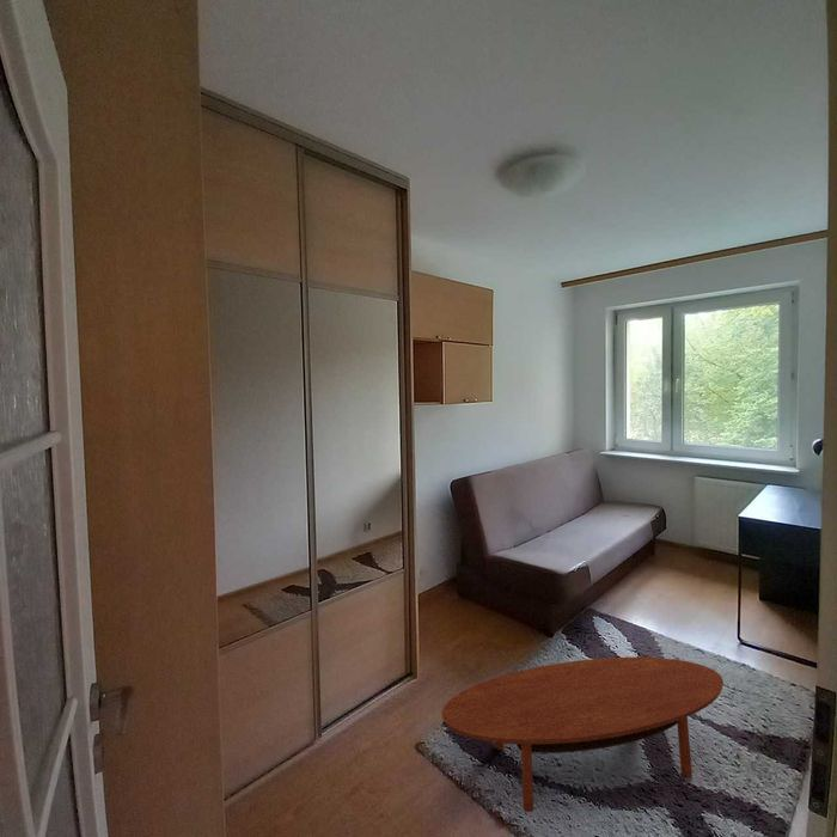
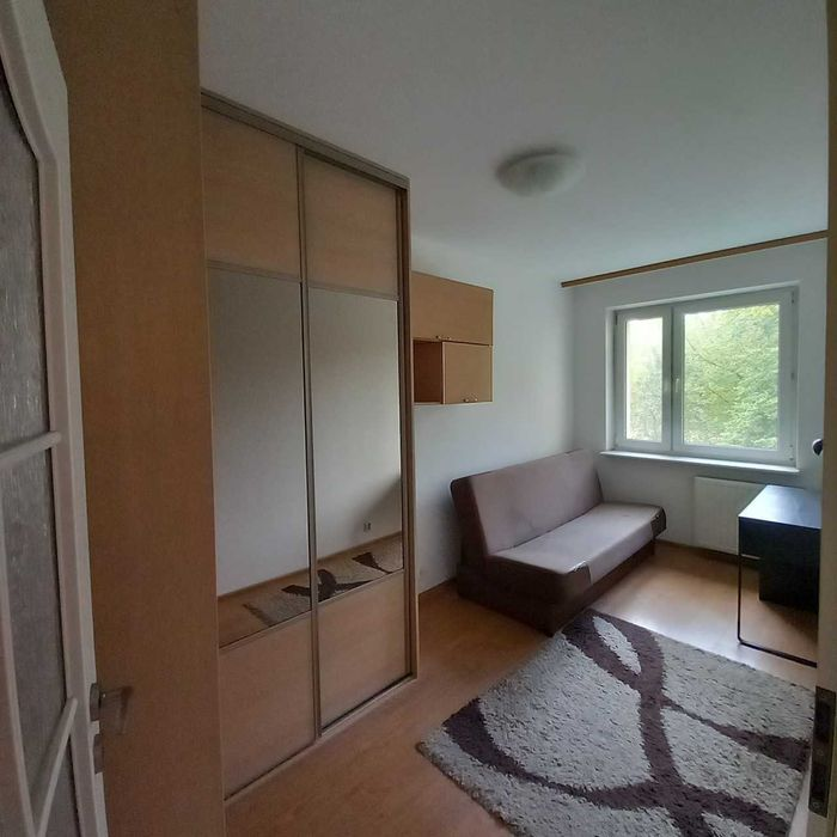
- coffee table [441,656,725,813]
